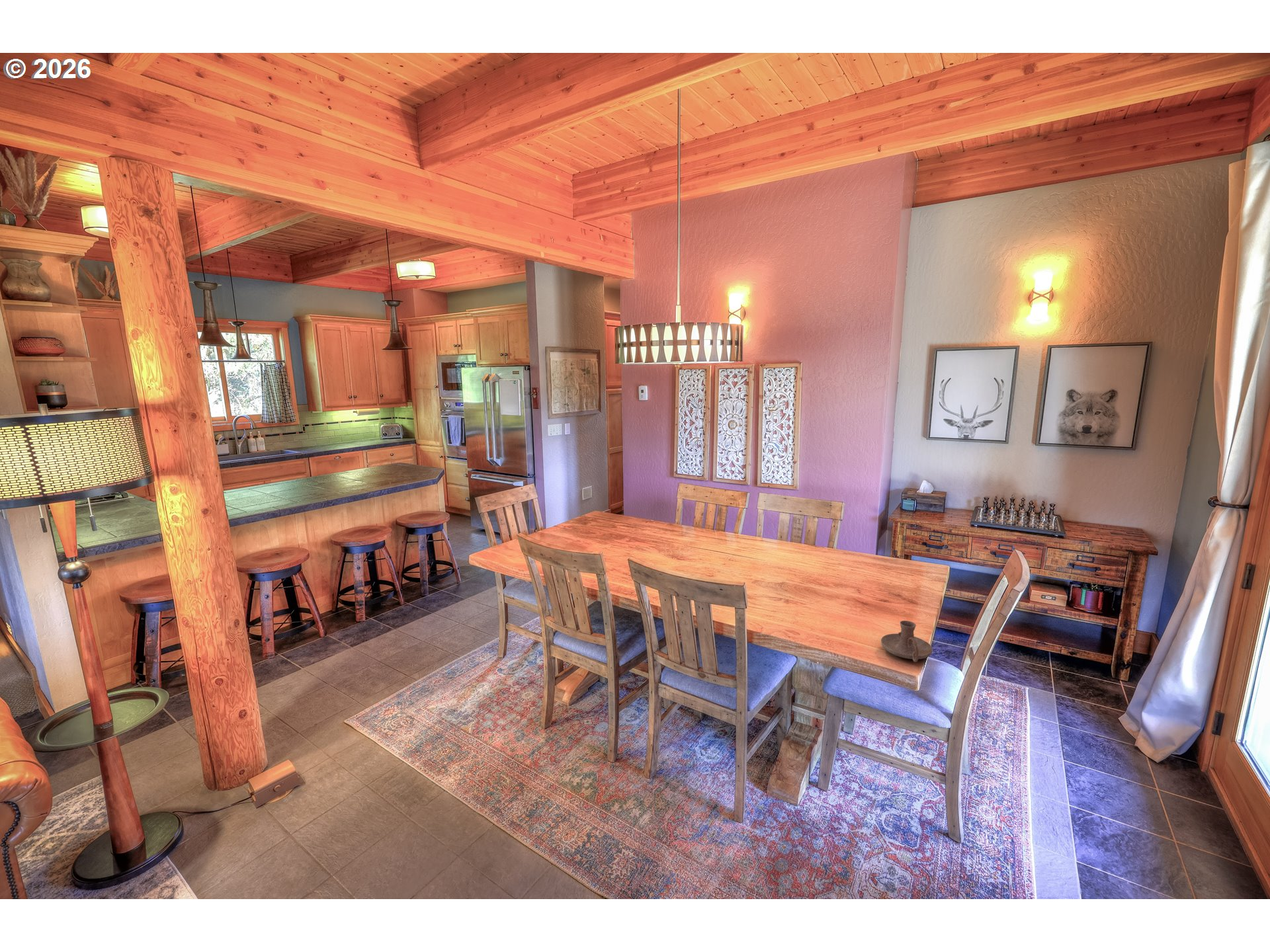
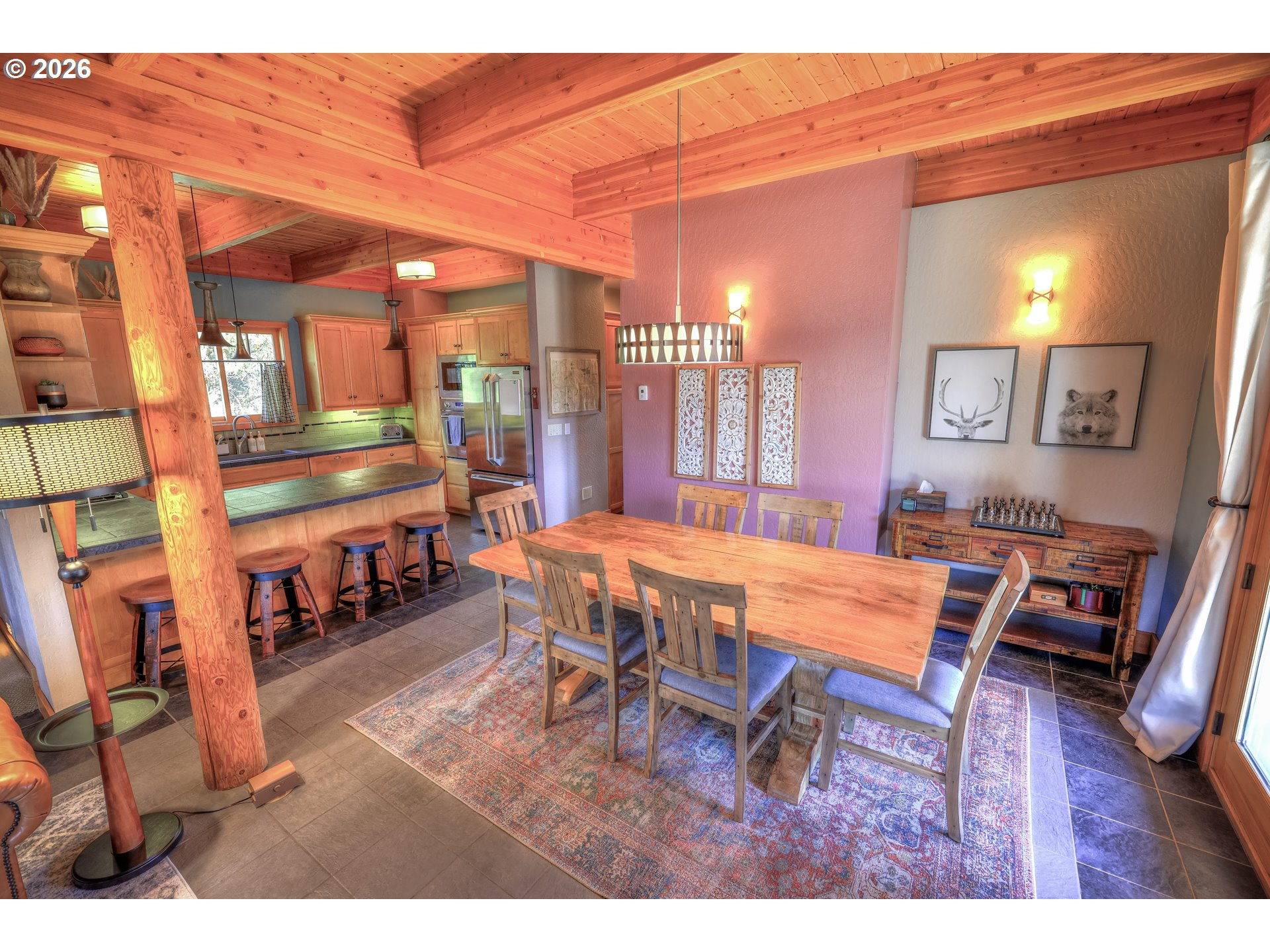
- candle holder [880,620,933,662]
